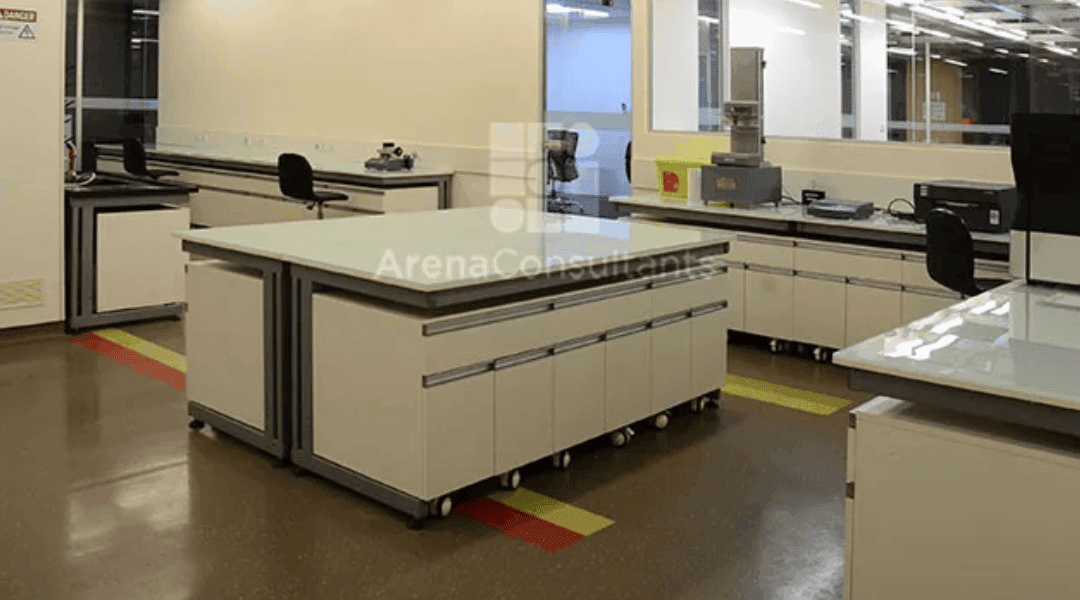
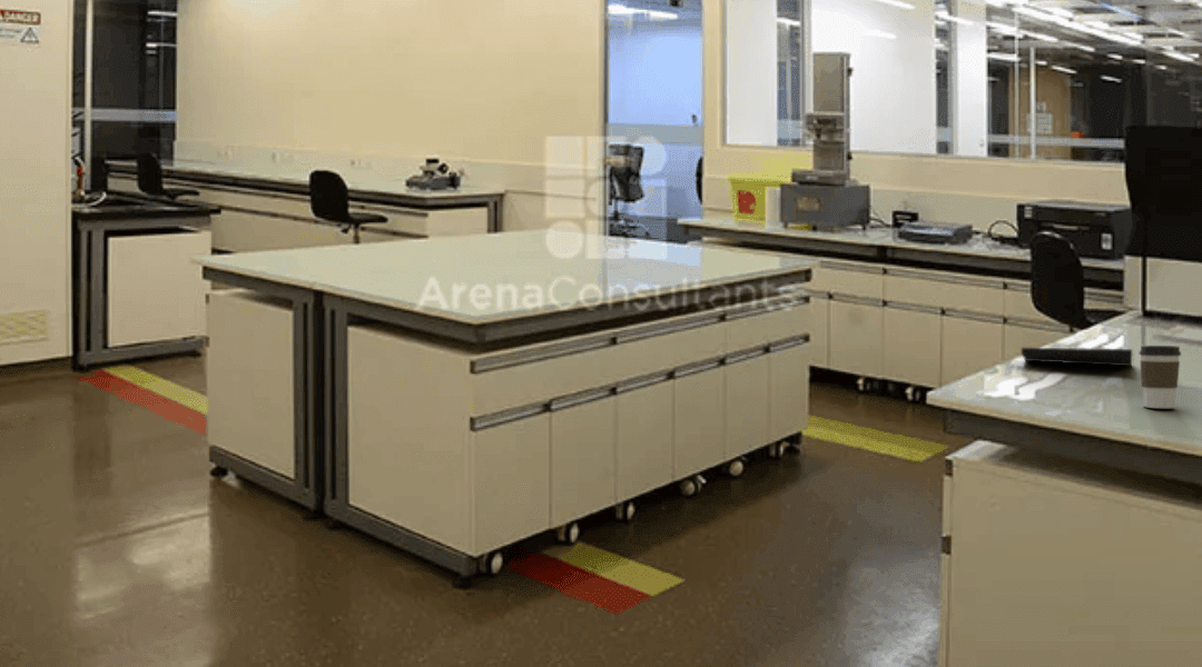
+ notepad [1019,347,1136,370]
+ coffee cup [1139,345,1182,409]
